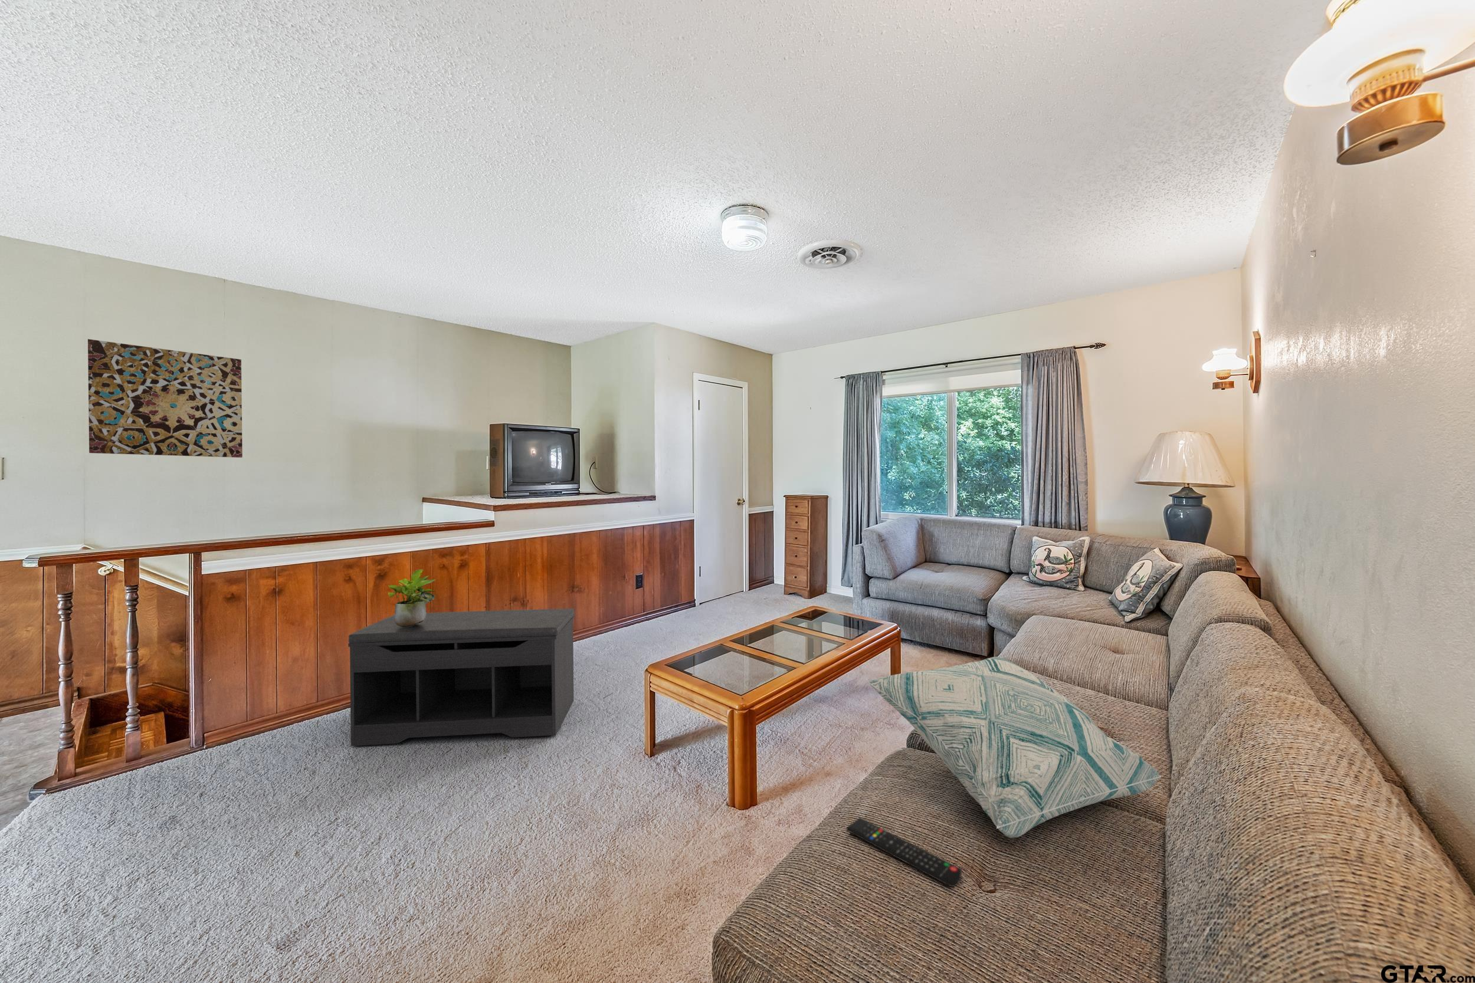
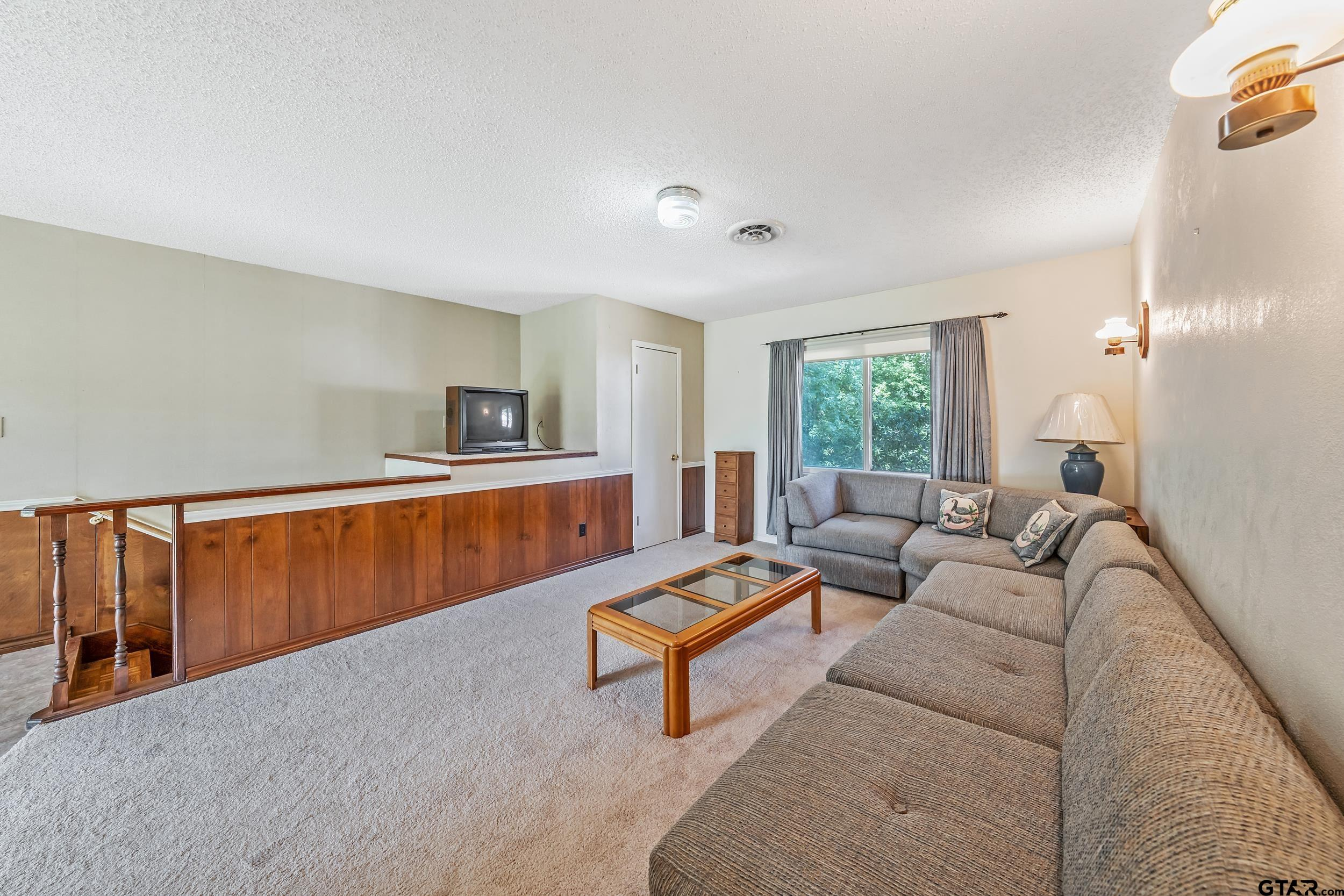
- remote control [846,816,962,888]
- decorative pillow [866,656,1162,838]
- potted plant [387,568,437,626]
- bench [348,608,575,746]
- wall art [88,339,243,459]
